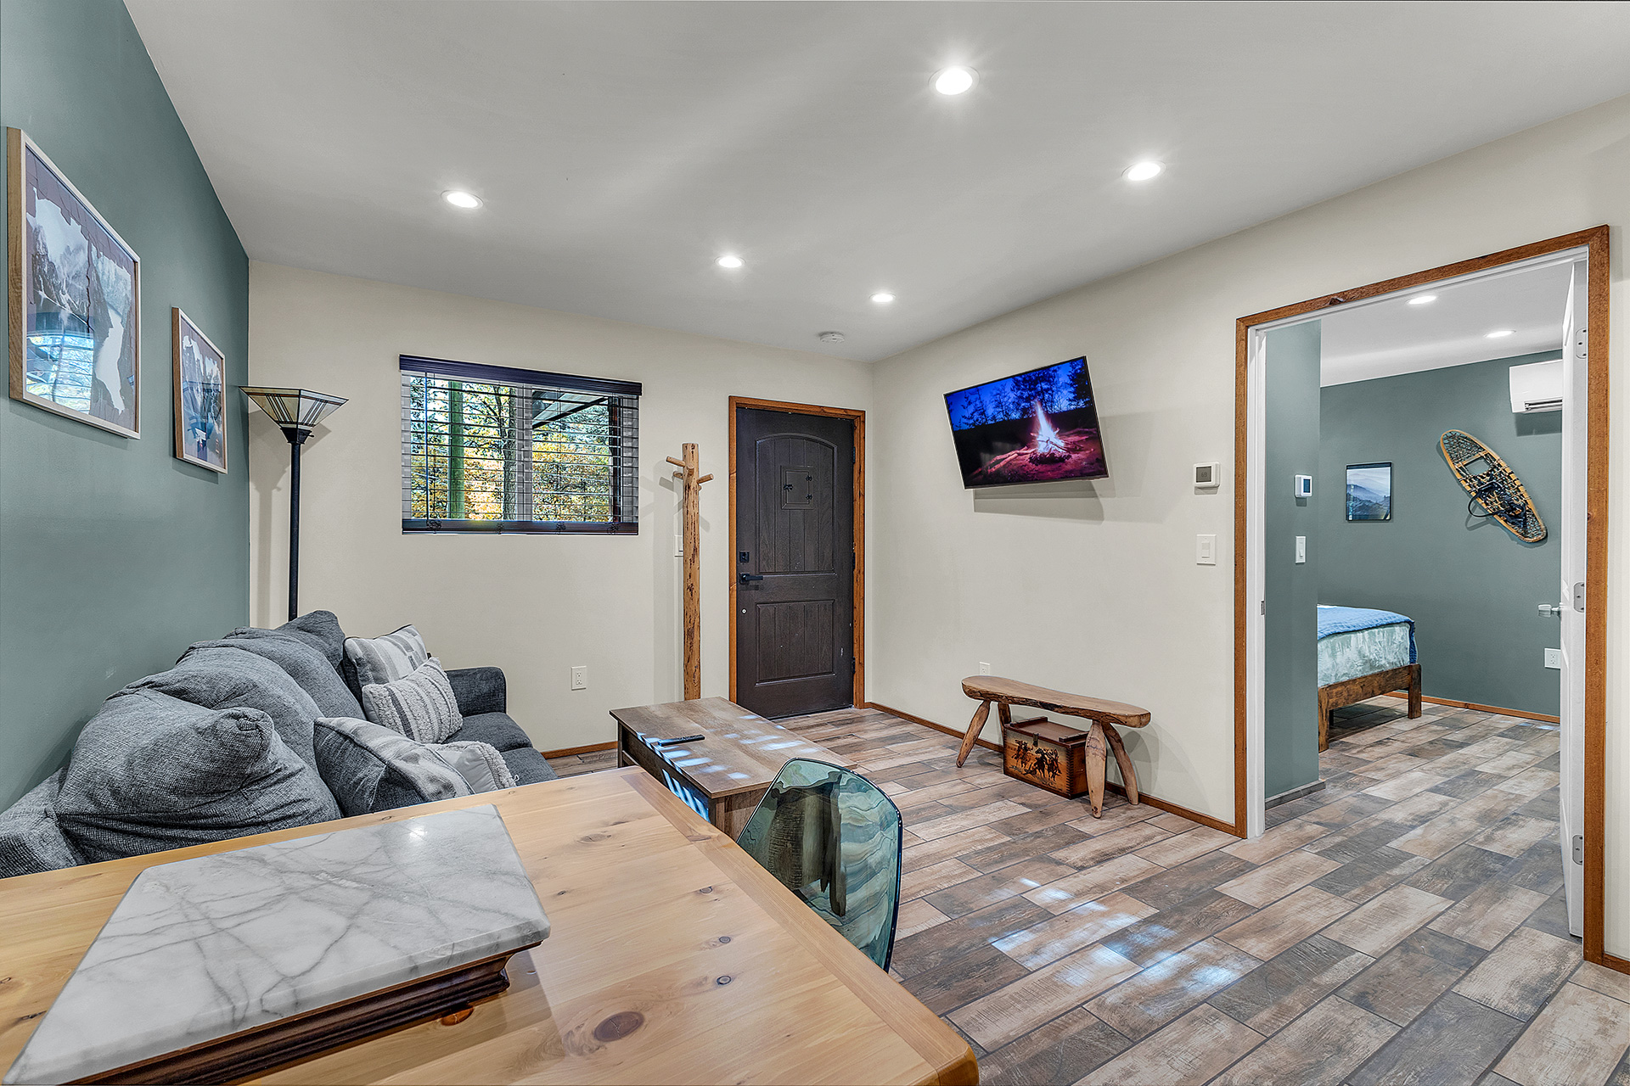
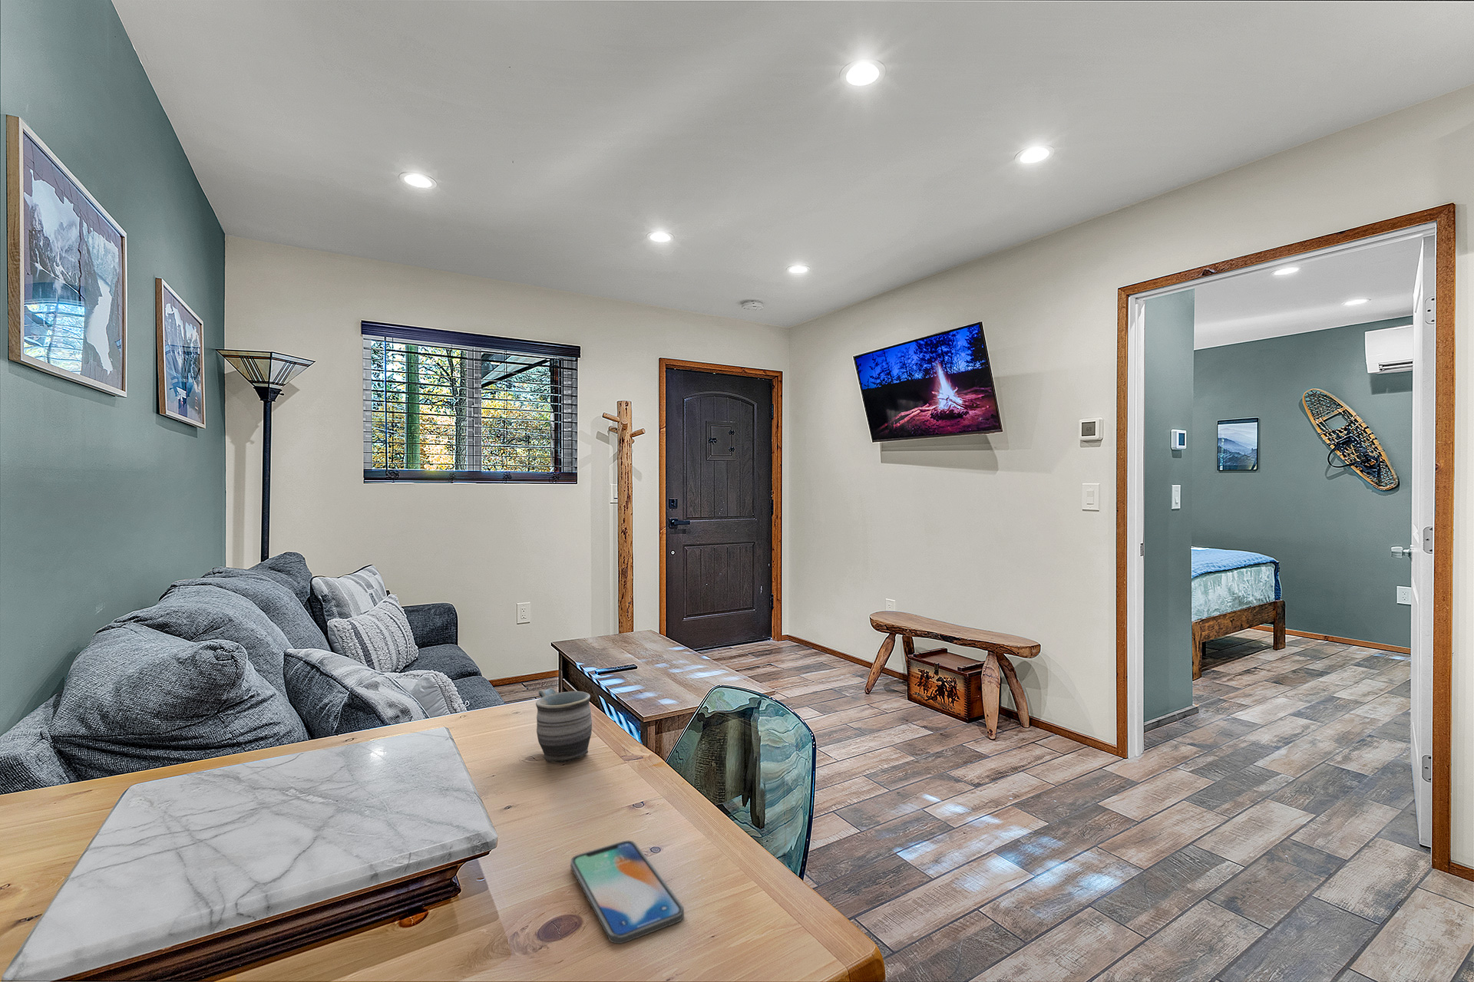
+ smartphone [569,840,684,945]
+ mug [535,687,592,763]
